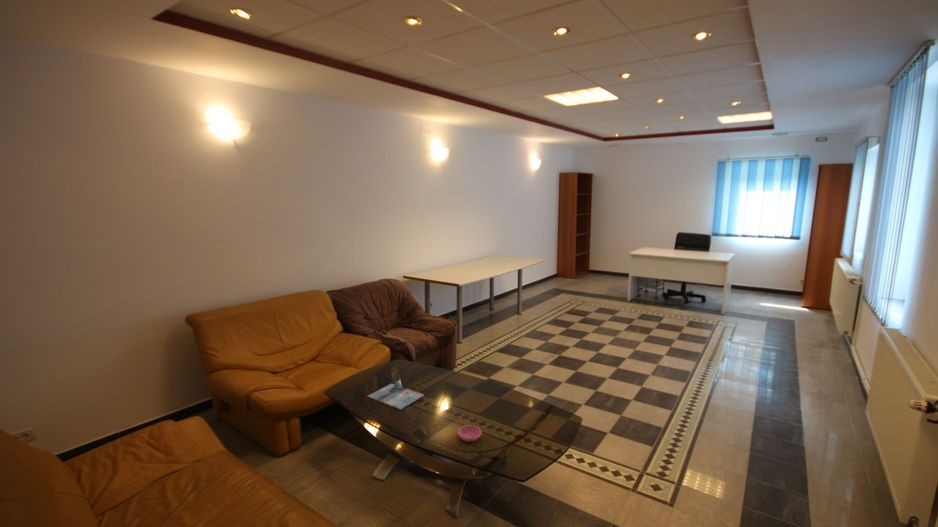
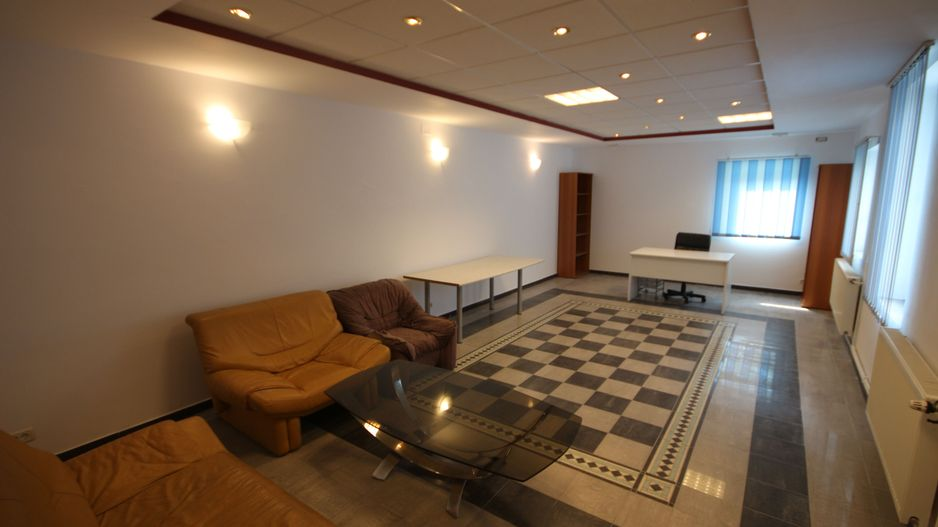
- magazine [367,383,425,410]
- saucer [457,424,482,443]
